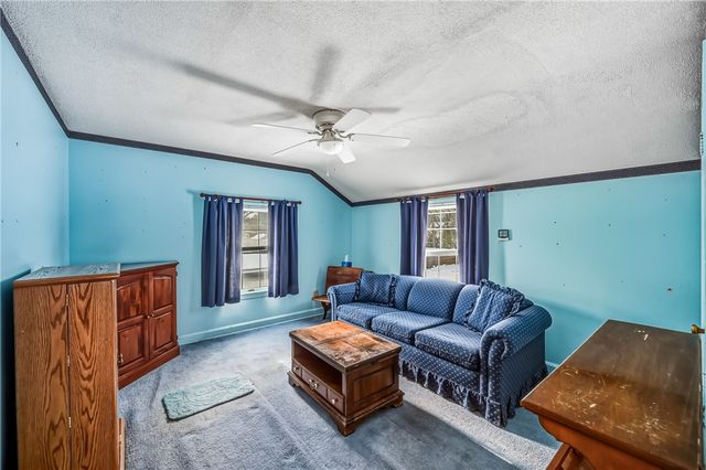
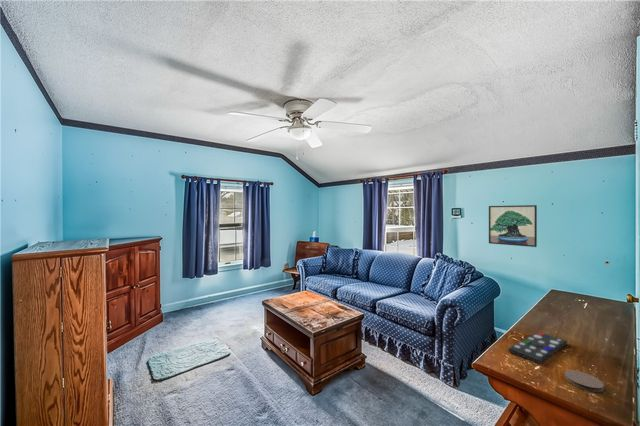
+ remote control [508,331,568,365]
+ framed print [488,204,538,248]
+ coaster [564,369,605,393]
